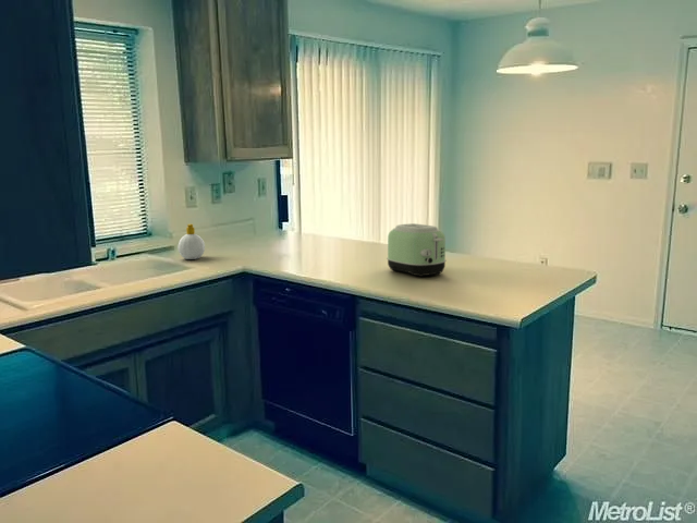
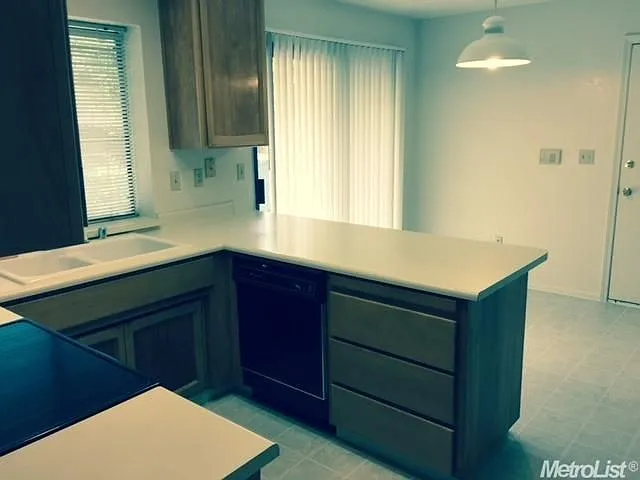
- toaster [386,222,448,278]
- soap bottle [176,223,206,260]
